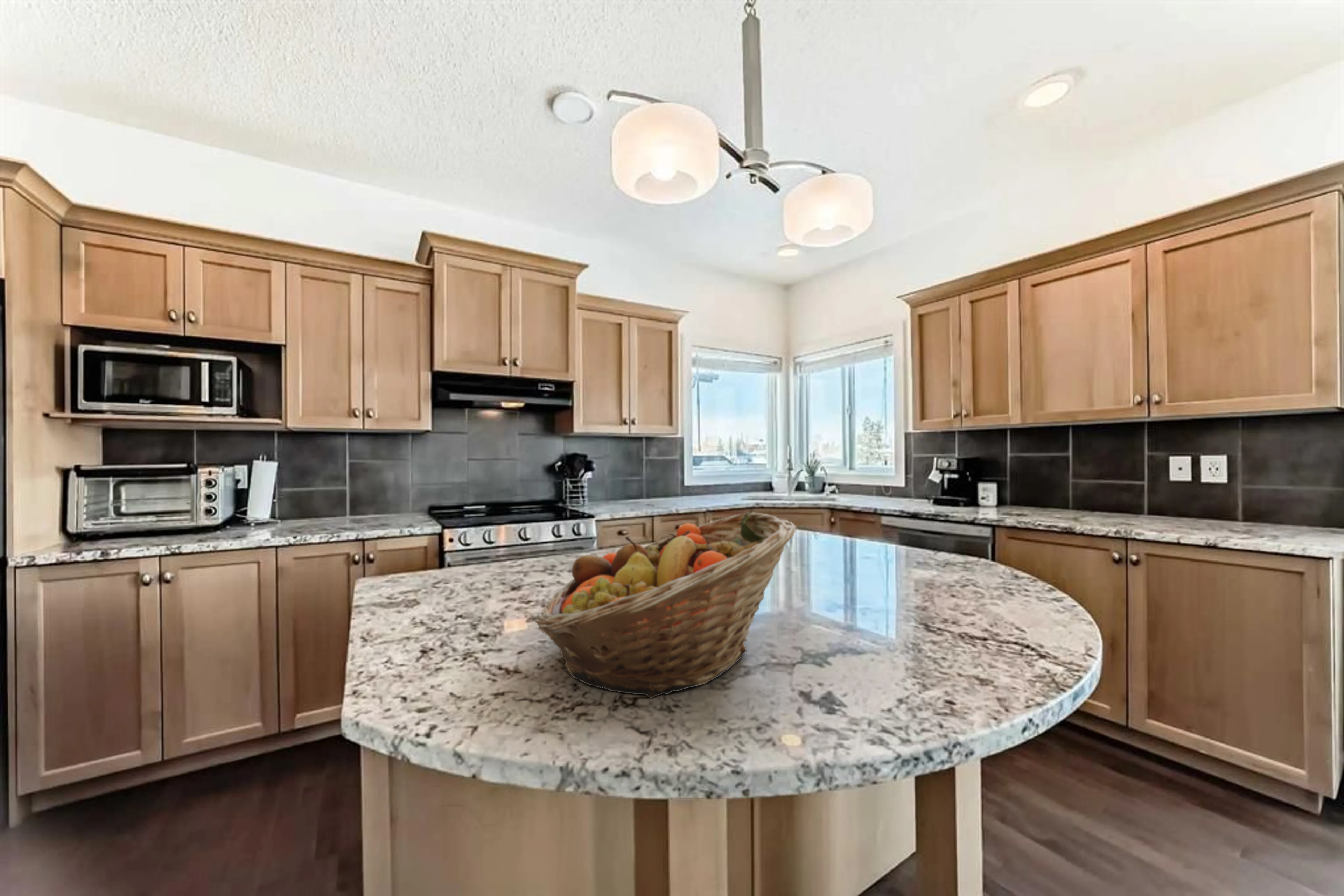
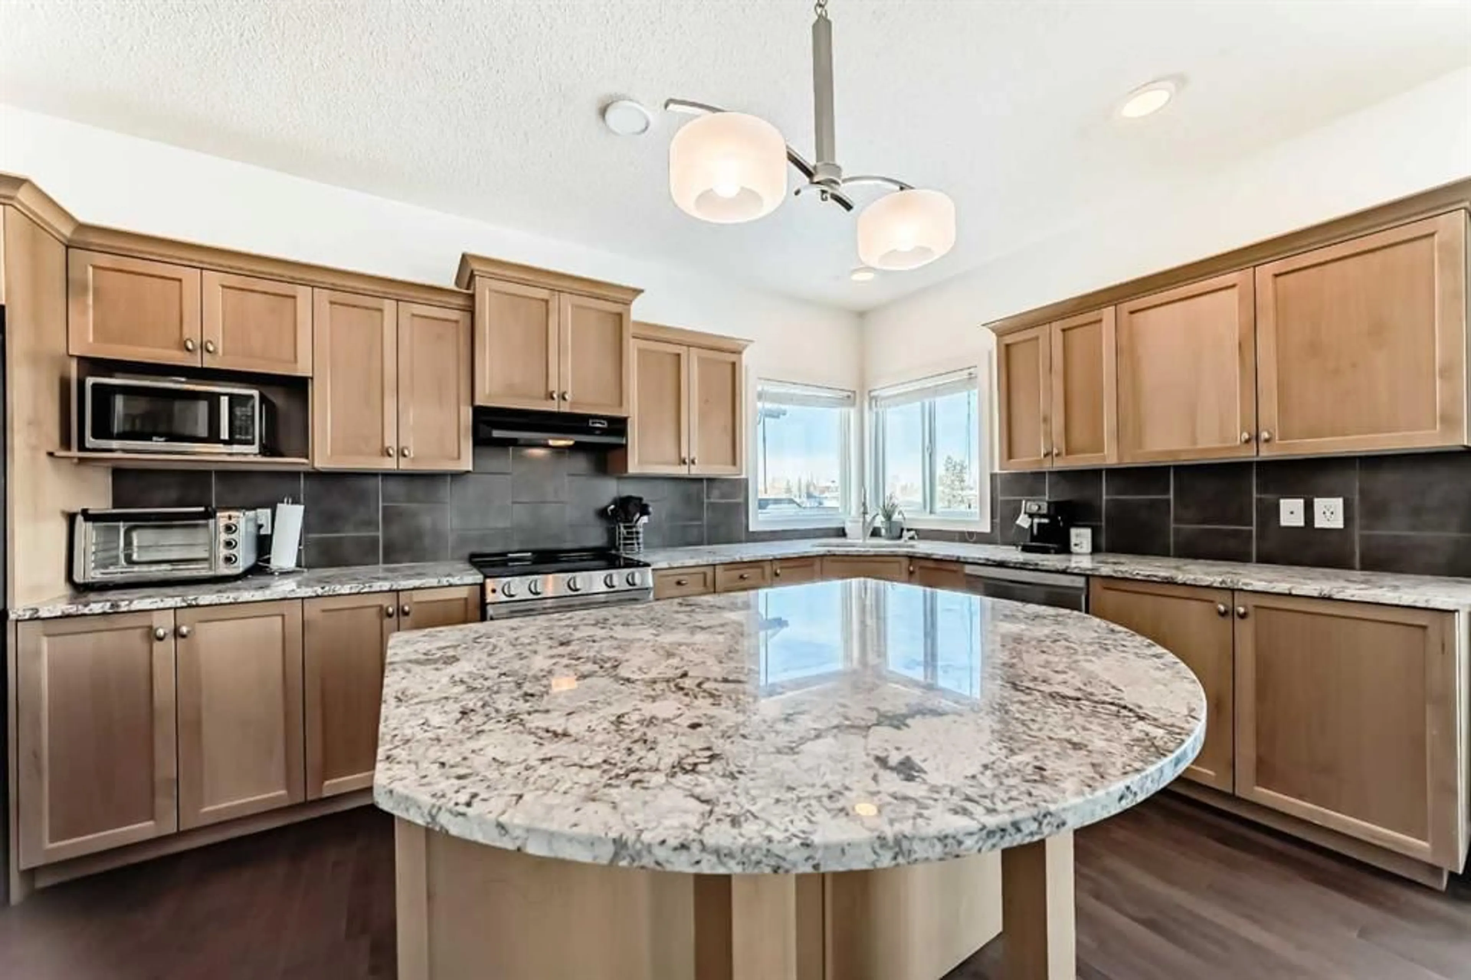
- fruit basket [535,512,798,698]
